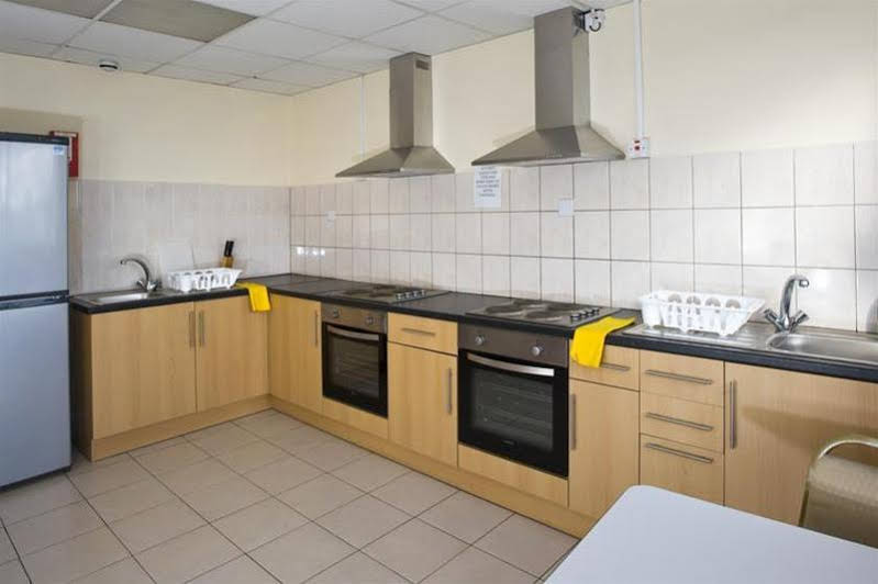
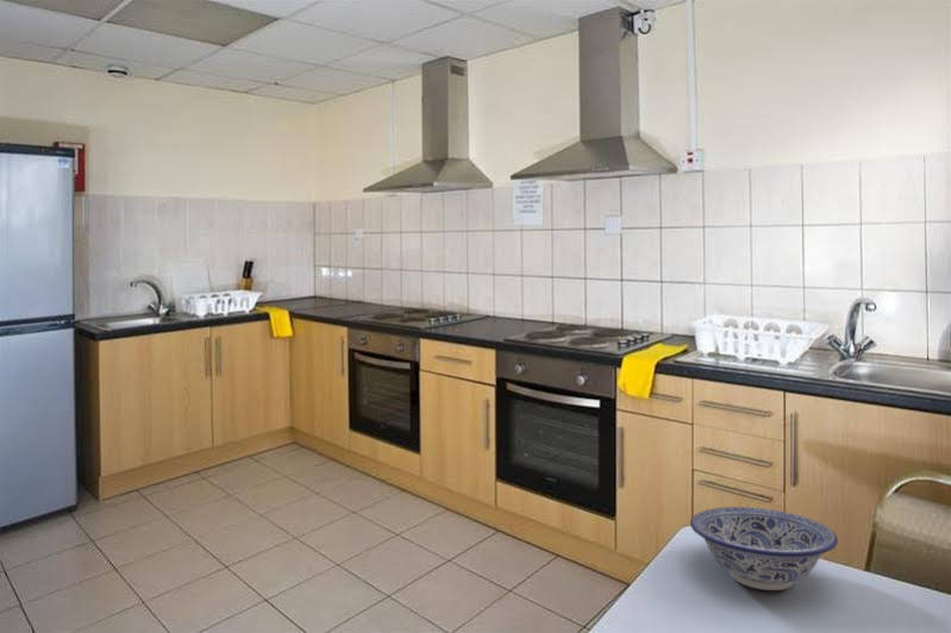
+ bowl [689,506,839,591]
